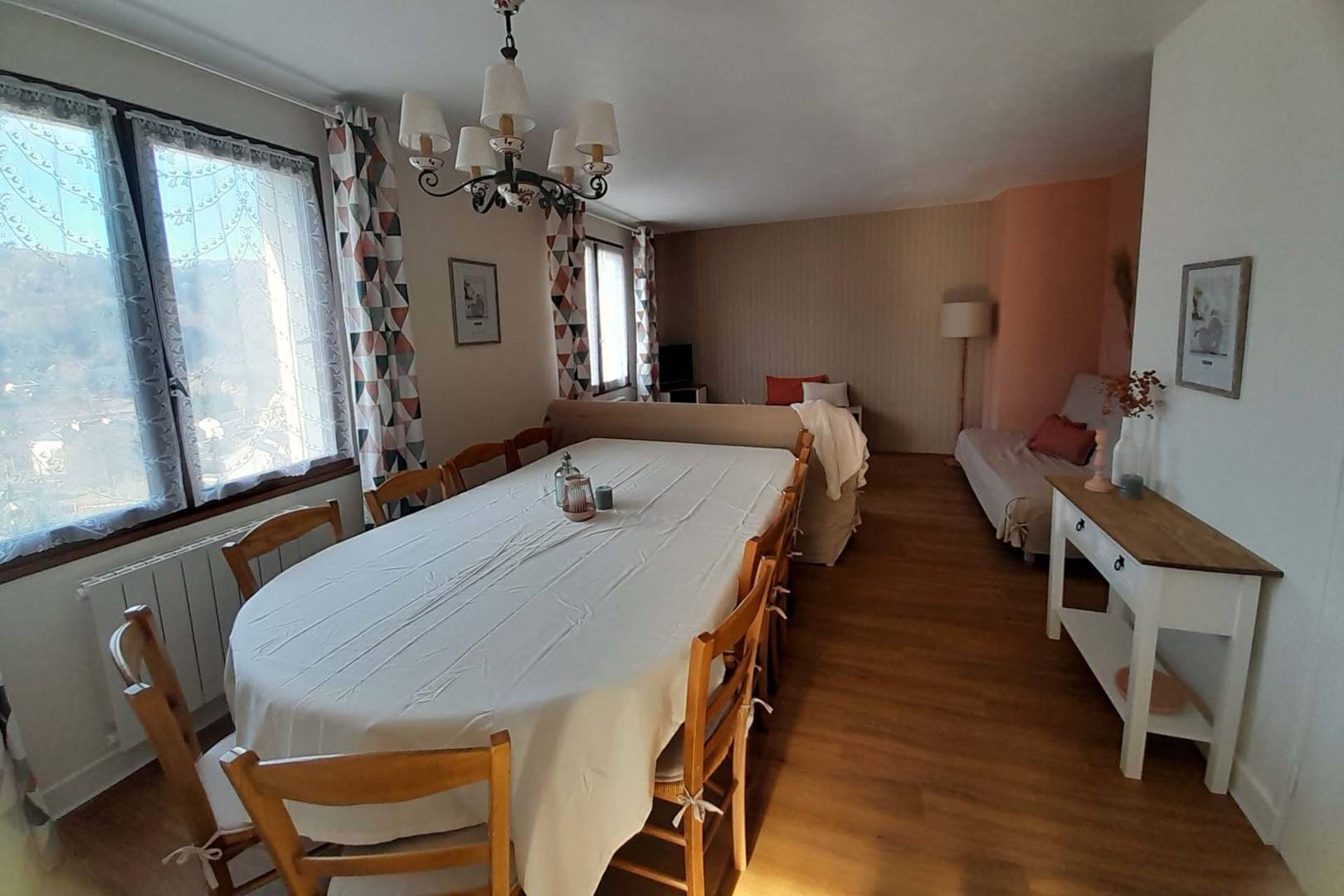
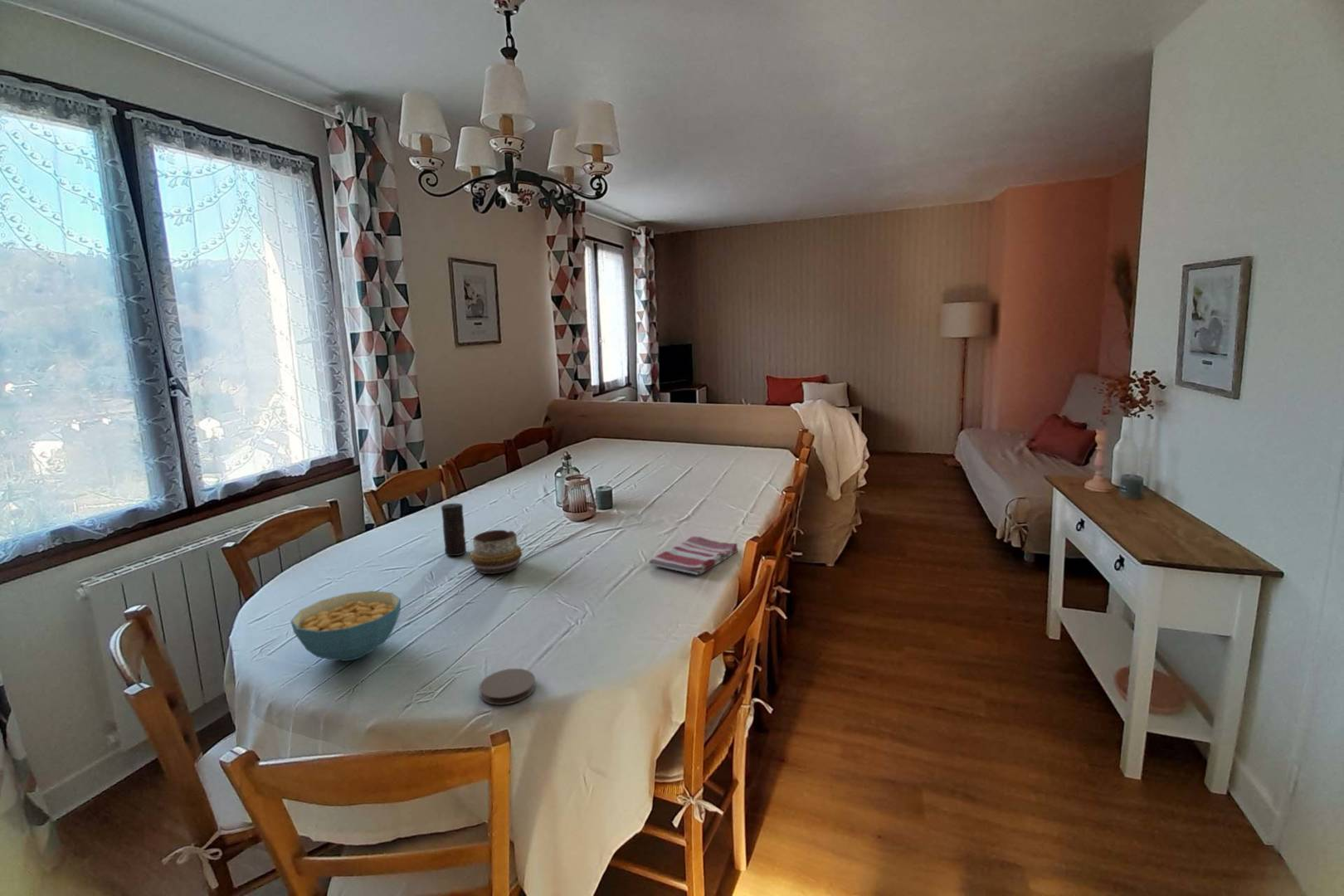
+ decorative bowl [470,529,523,575]
+ dish towel [648,536,739,576]
+ cereal bowl [290,590,402,662]
+ candle [441,503,467,557]
+ coaster [479,668,536,706]
